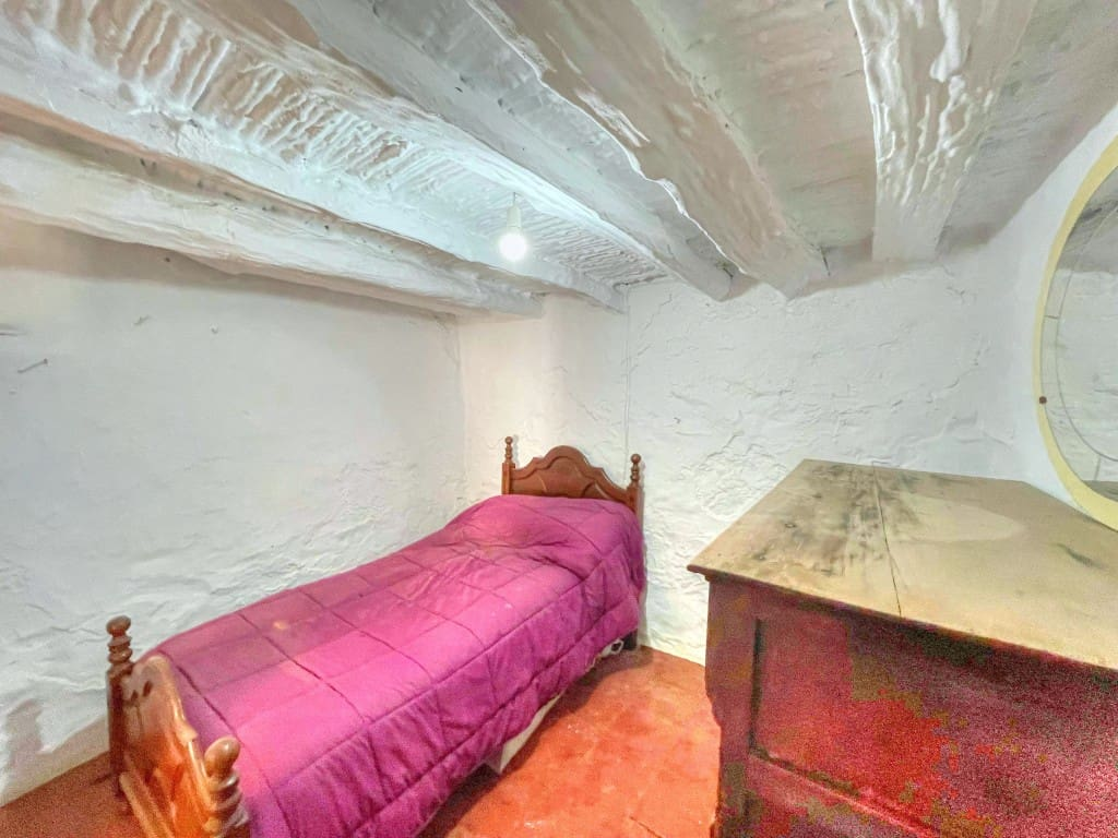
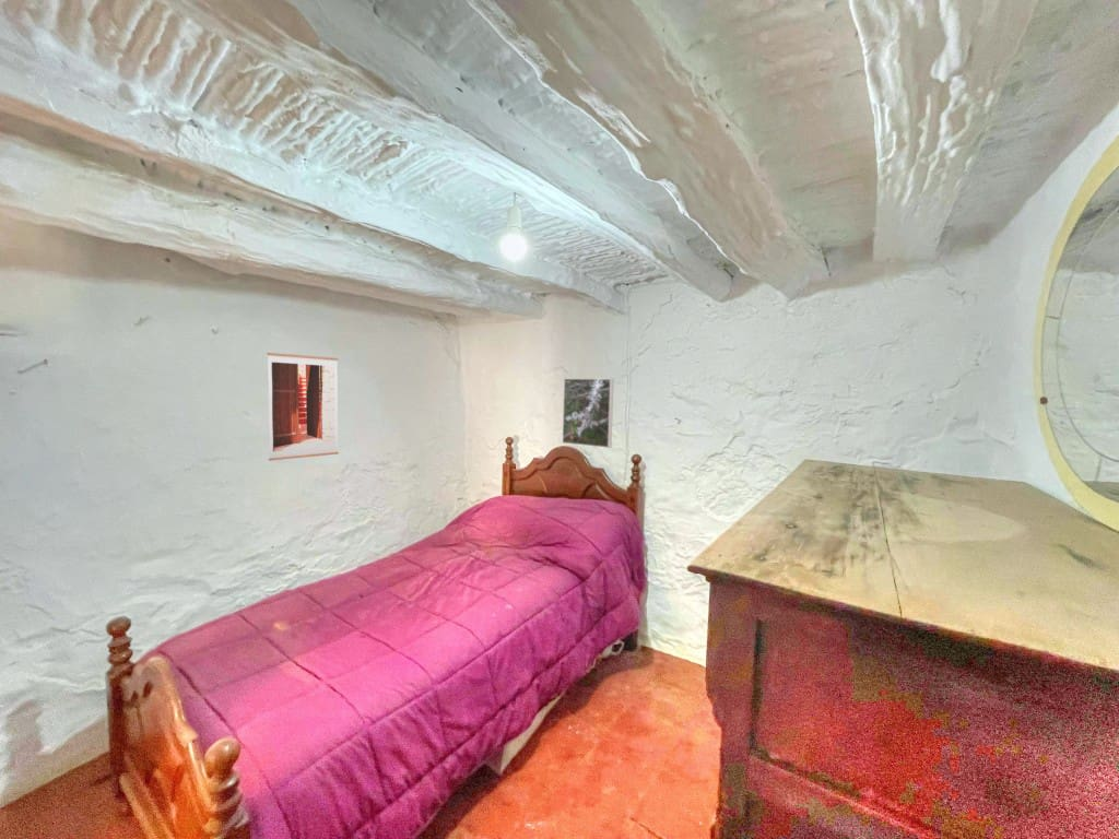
+ wall art [267,352,340,462]
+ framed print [561,377,614,449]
